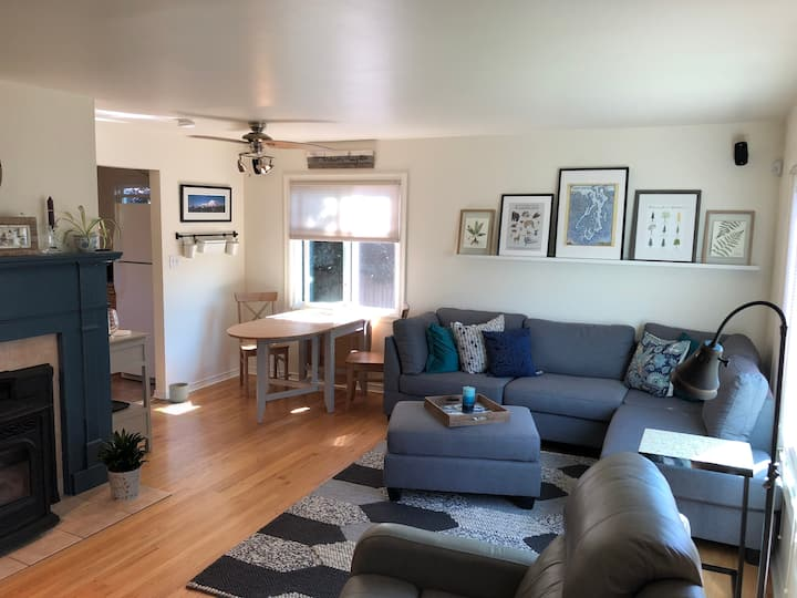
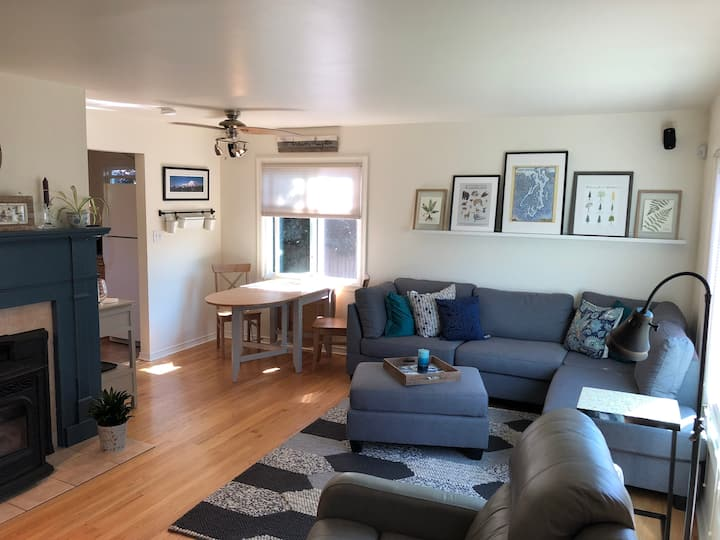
- planter [168,382,189,403]
